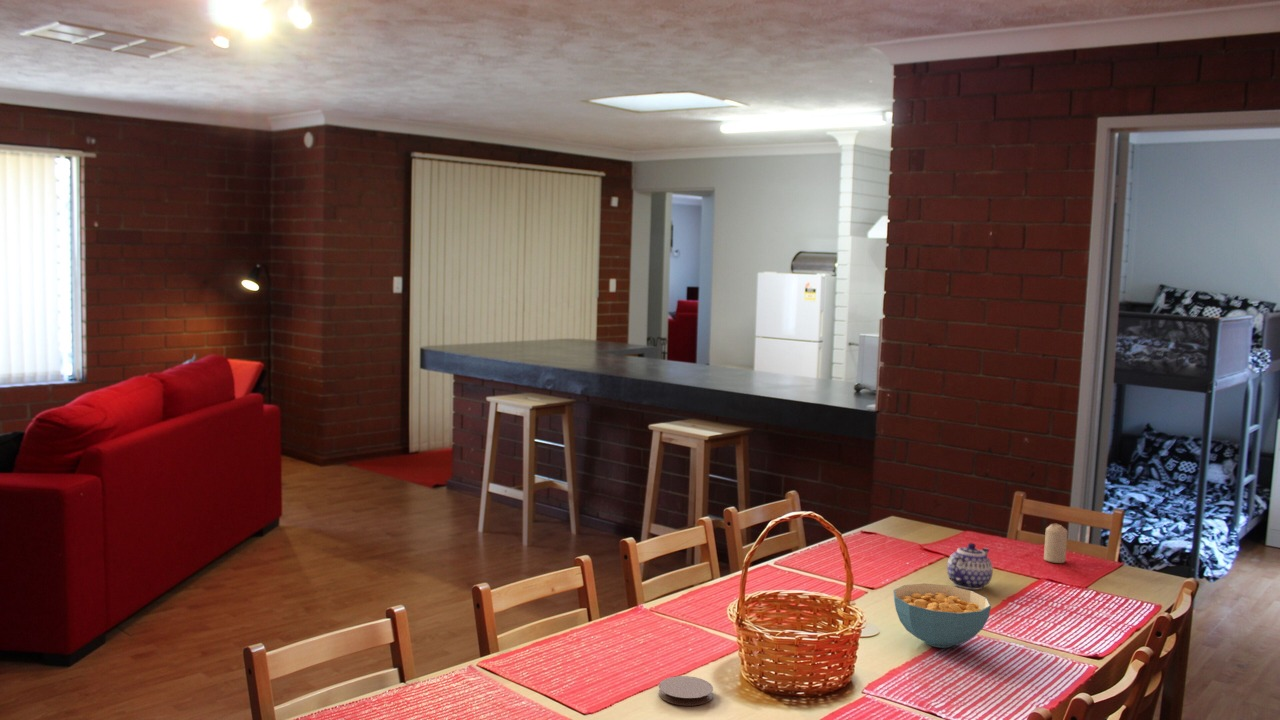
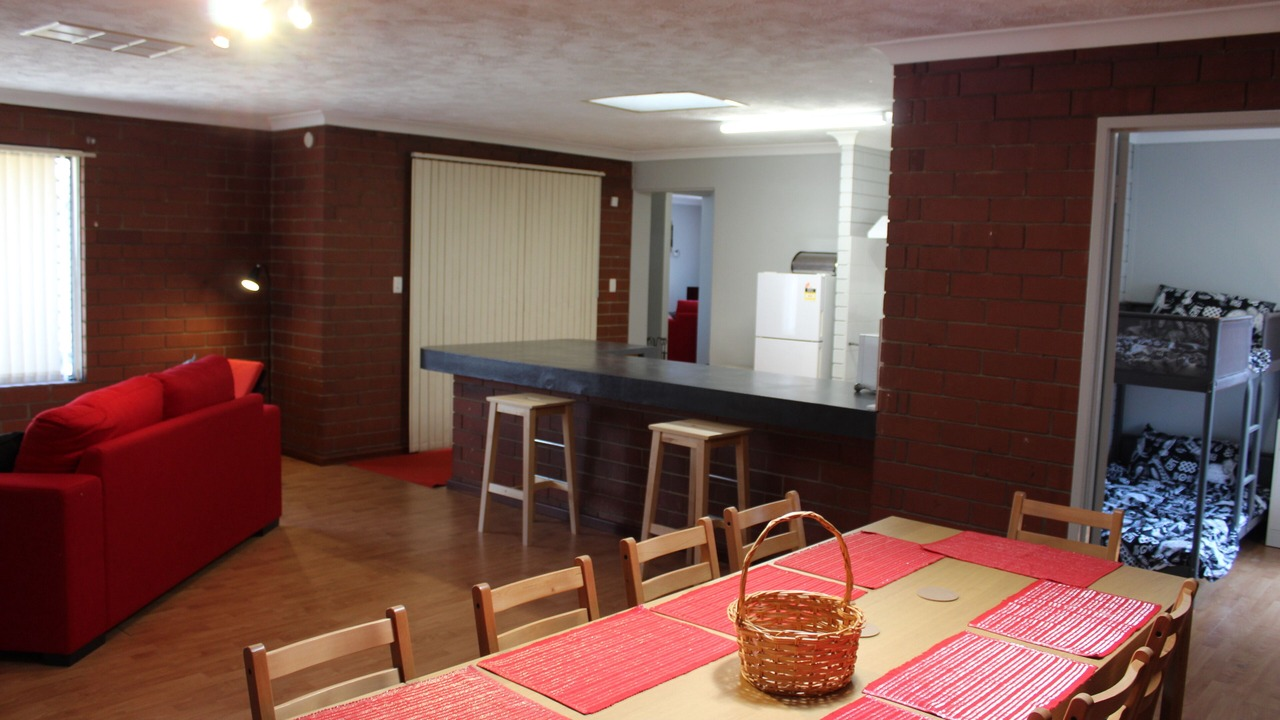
- coaster [657,675,714,707]
- teapot [946,542,994,591]
- candle [1043,523,1069,564]
- cereal bowl [893,583,992,649]
